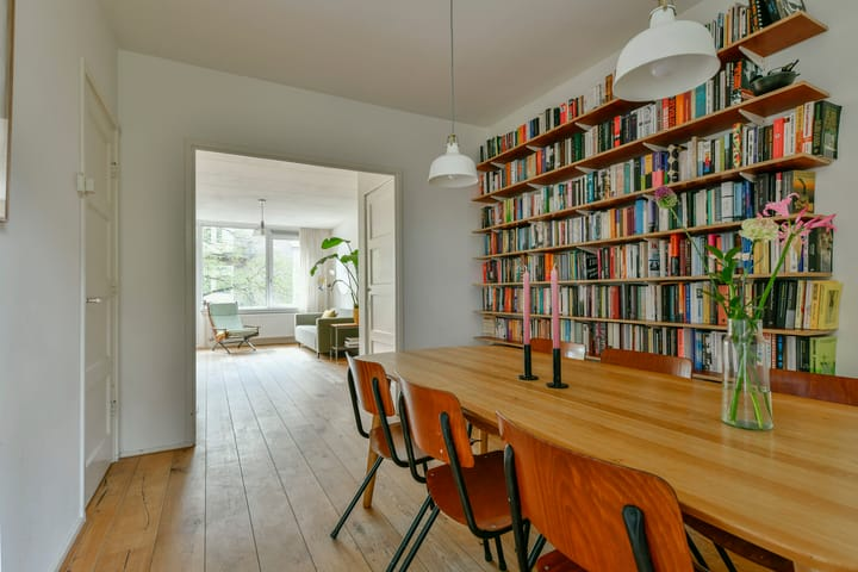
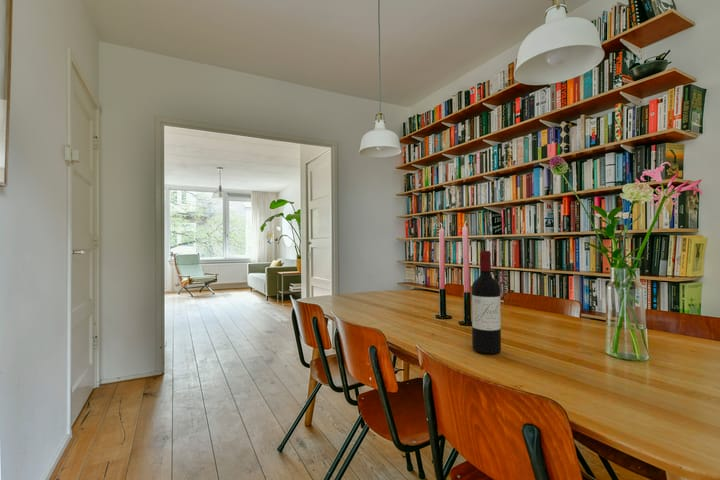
+ wine bottle [471,250,502,355]
